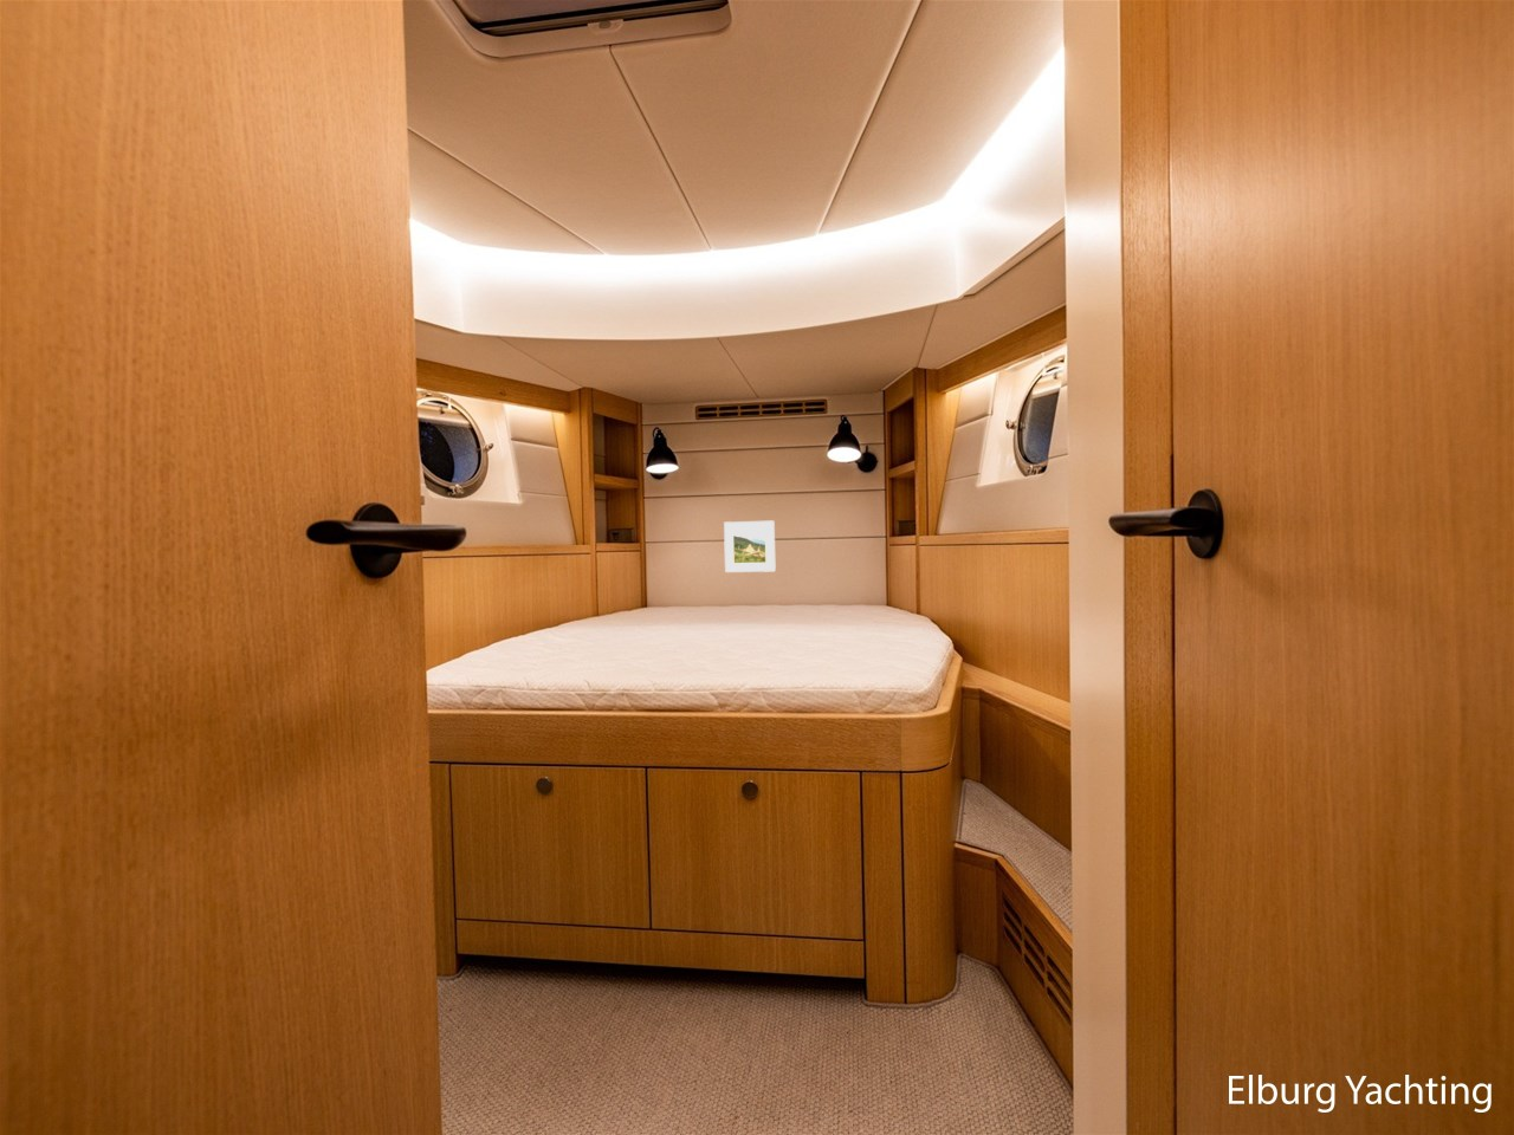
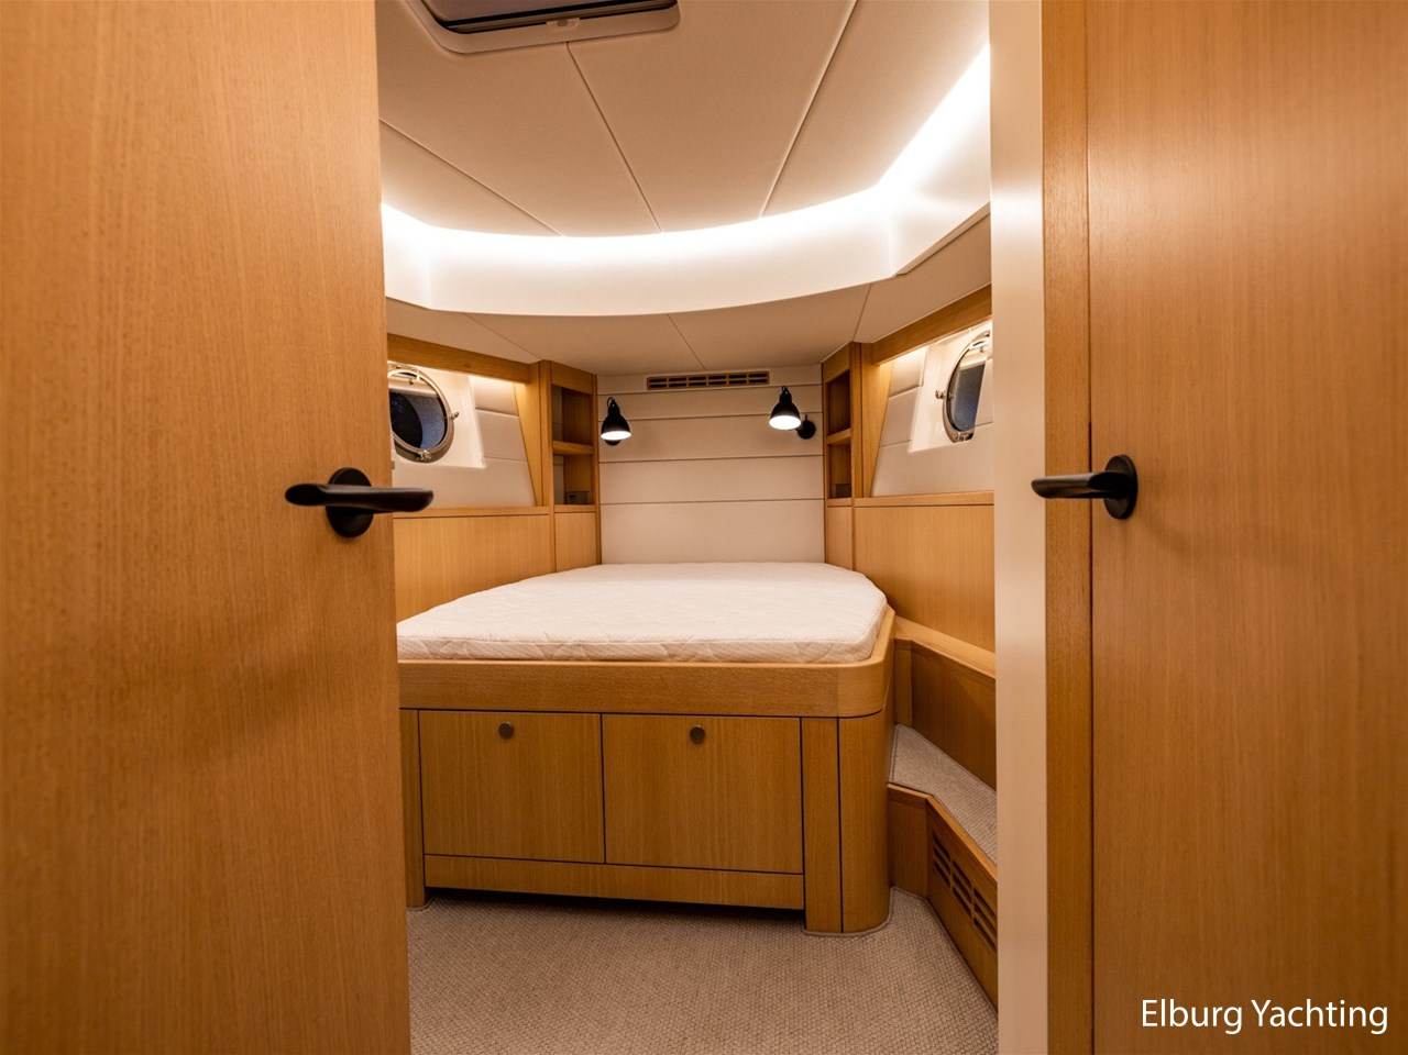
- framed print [722,519,777,573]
